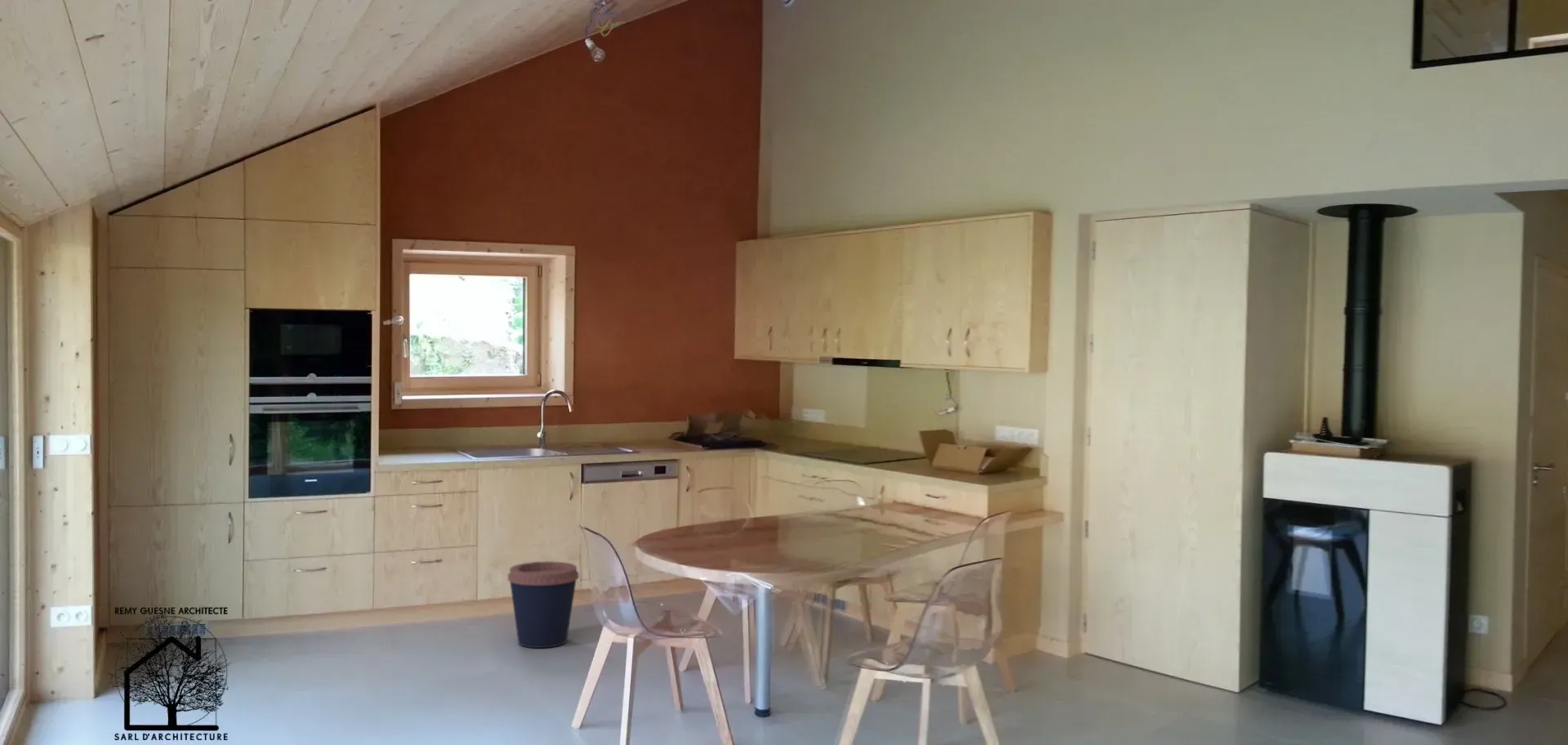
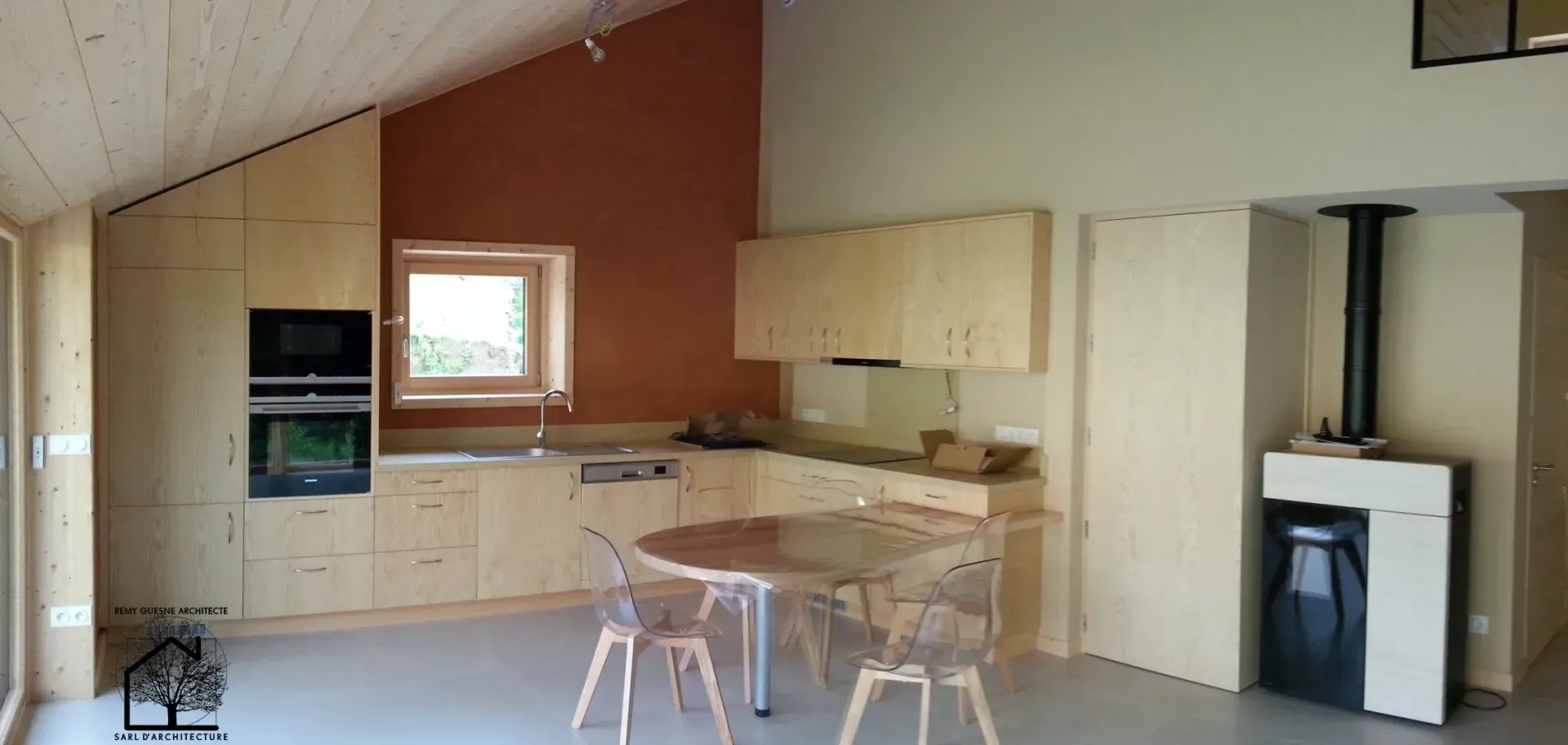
- coffee cup [506,560,580,649]
